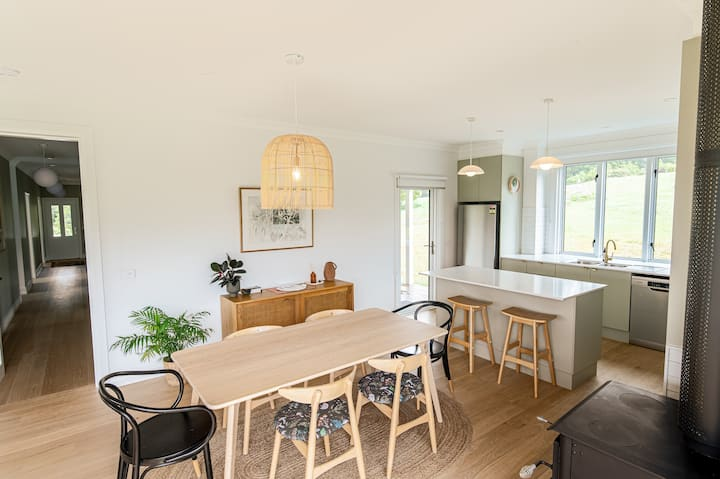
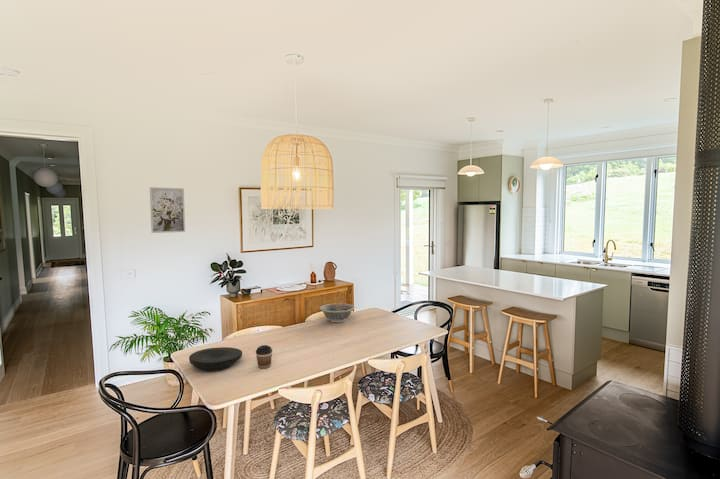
+ coffee cup [255,344,273,370]
+ plate [188,346,243,372]
+ decorative bowl [319,302,356,323]
+ wall art [149,186,186,234]
